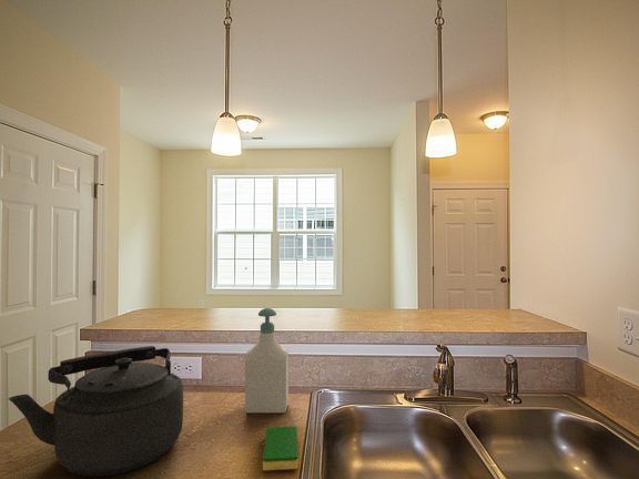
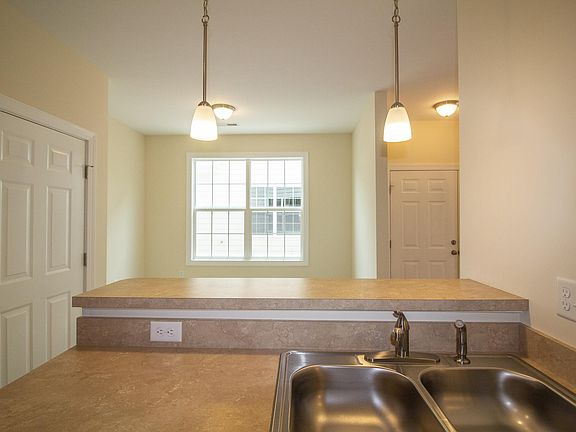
- dish sponge [262,425,300,471]
- soap bottle [244,307,290,414]
- kettle [8,345,184,477]
